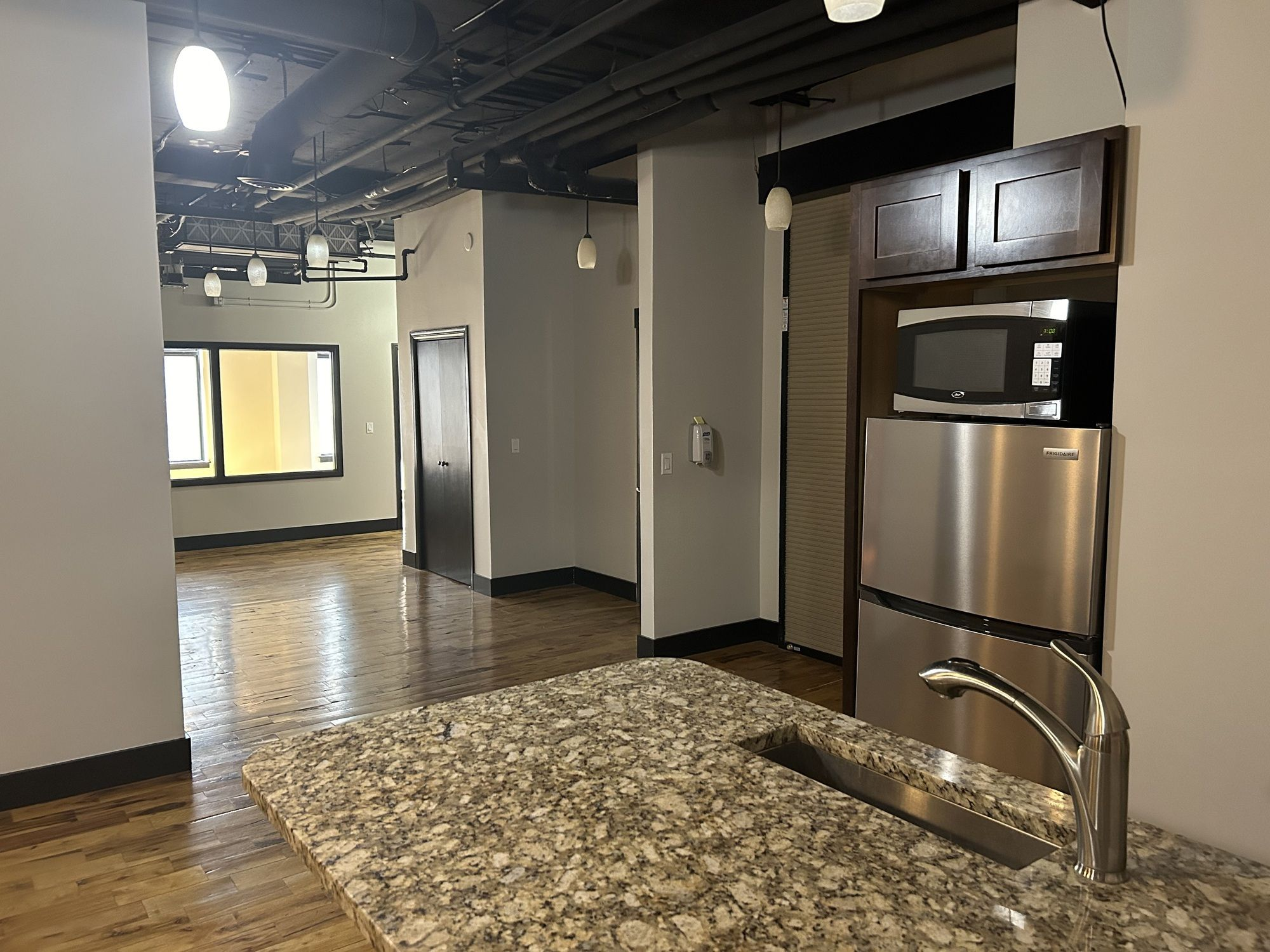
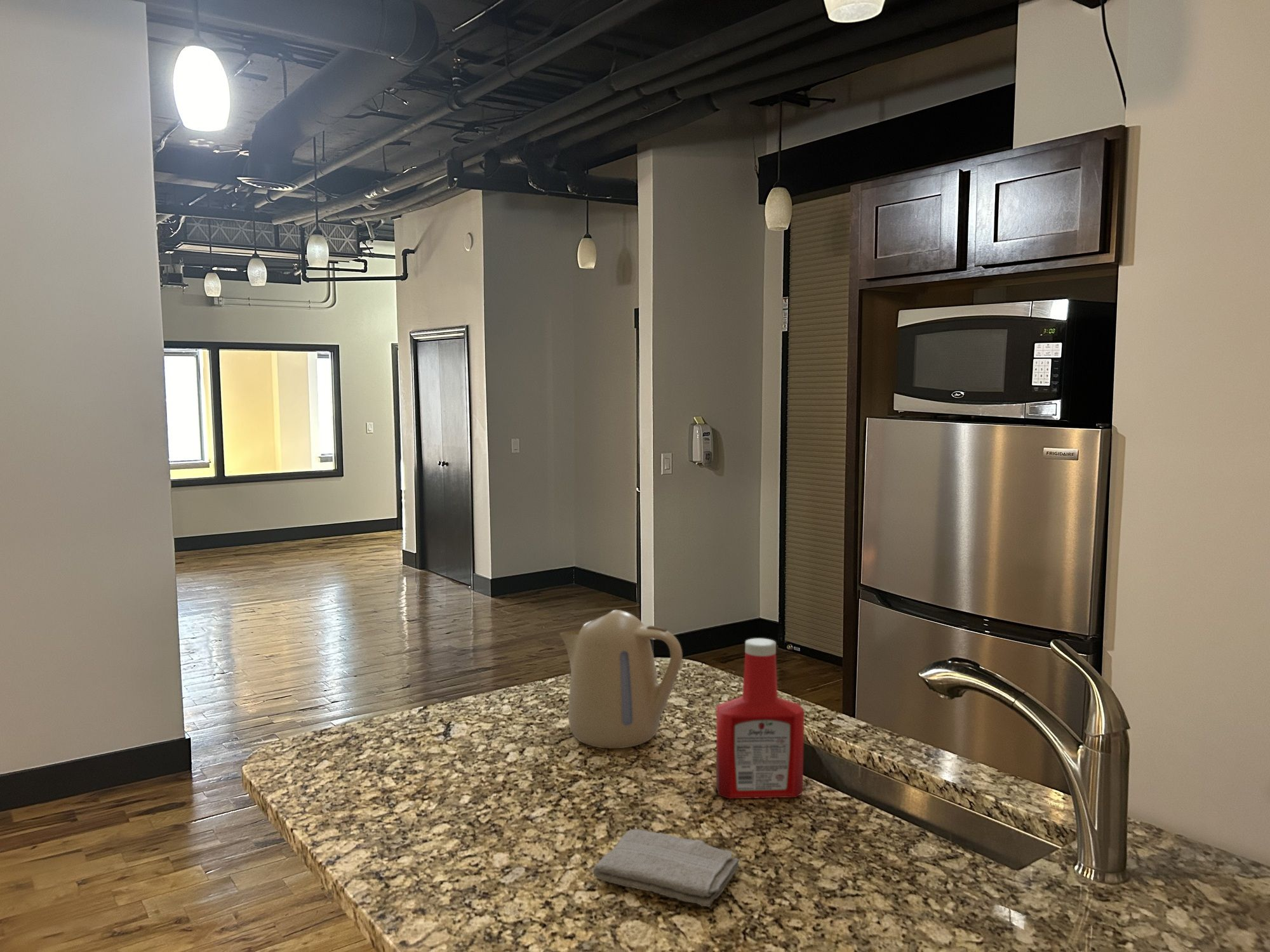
+ washcloth [592,828,740,908]
+ kettle [559,609,683,749]
+ soap bottle [716,638,805,799]
